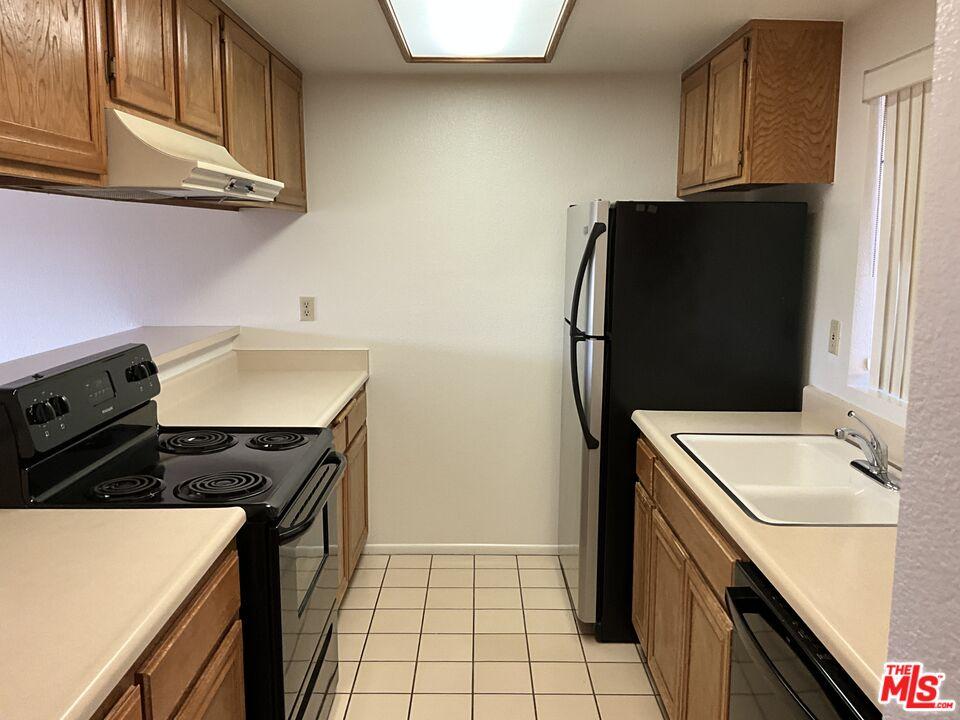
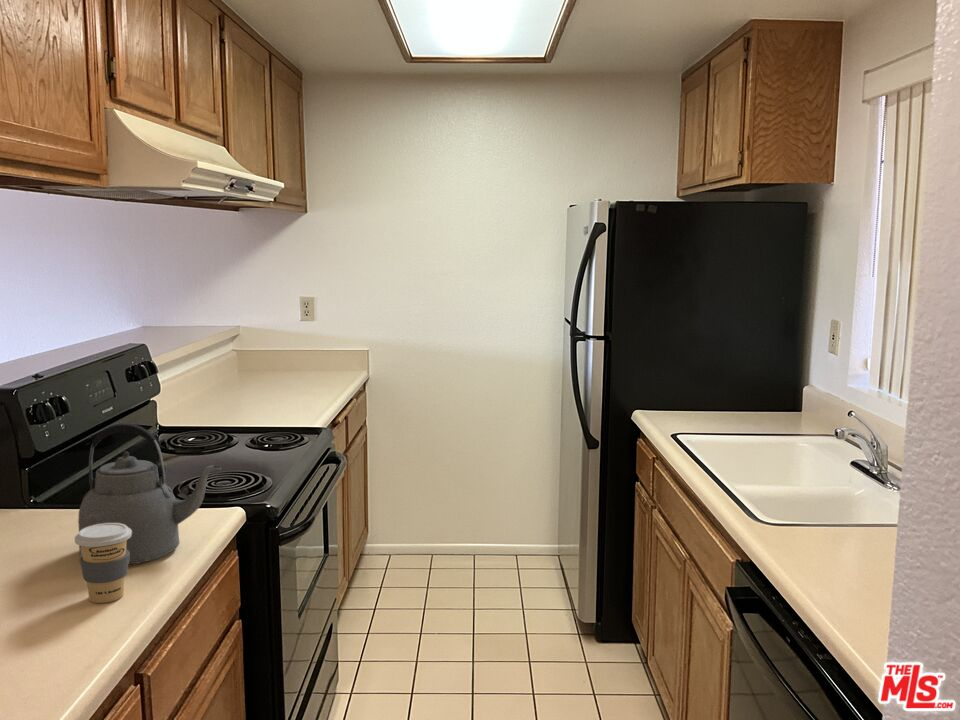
+ kettle [77,422,222,566]
+ coffee cup [74,523,132,604]
